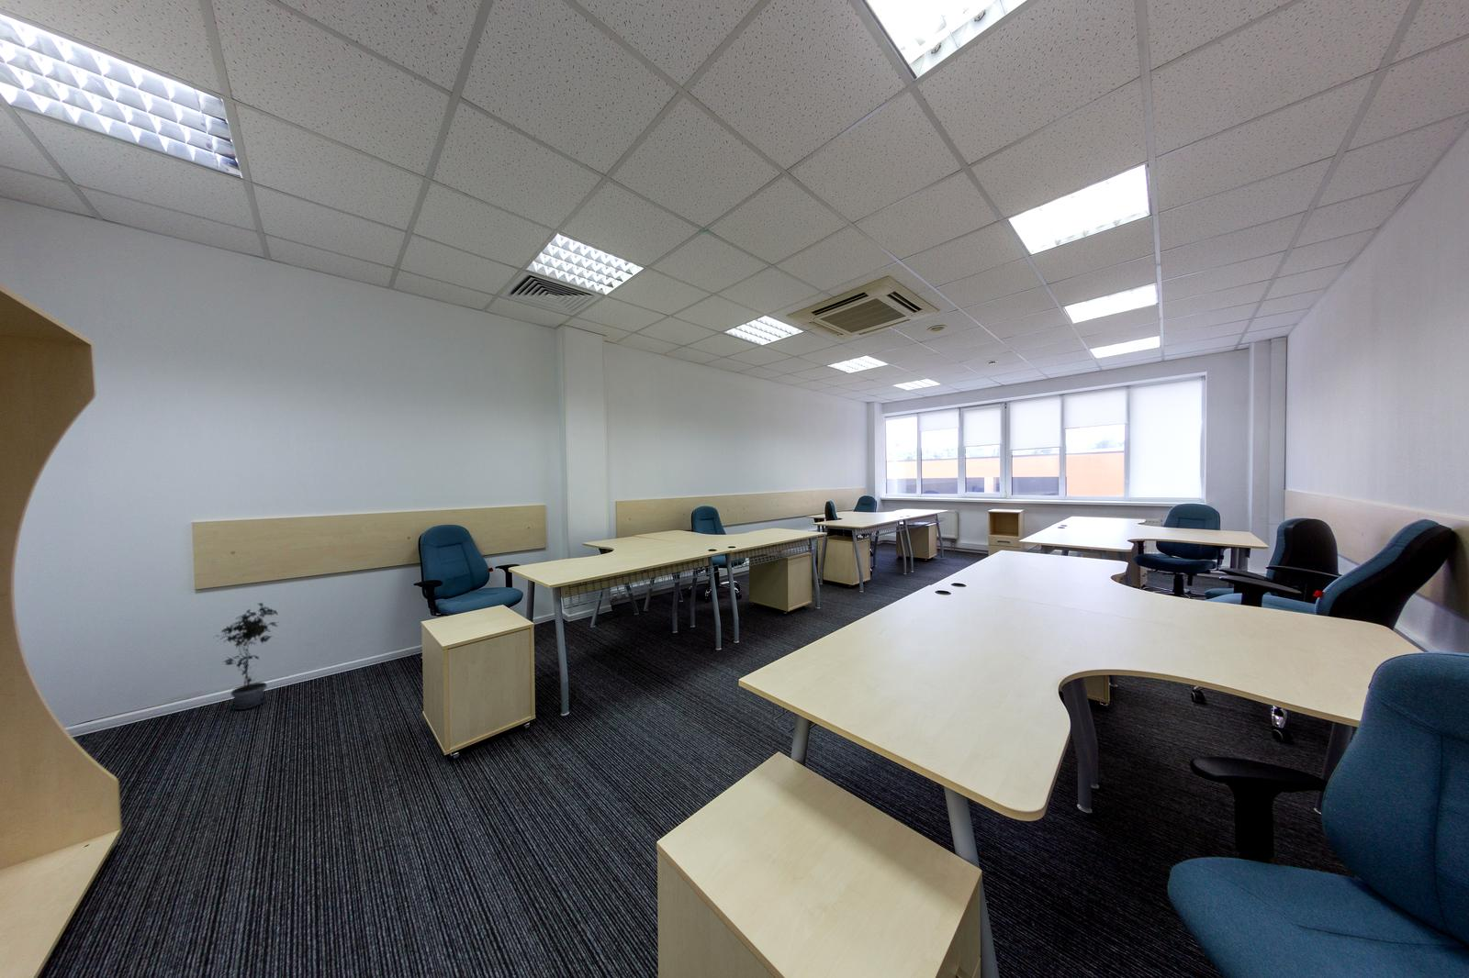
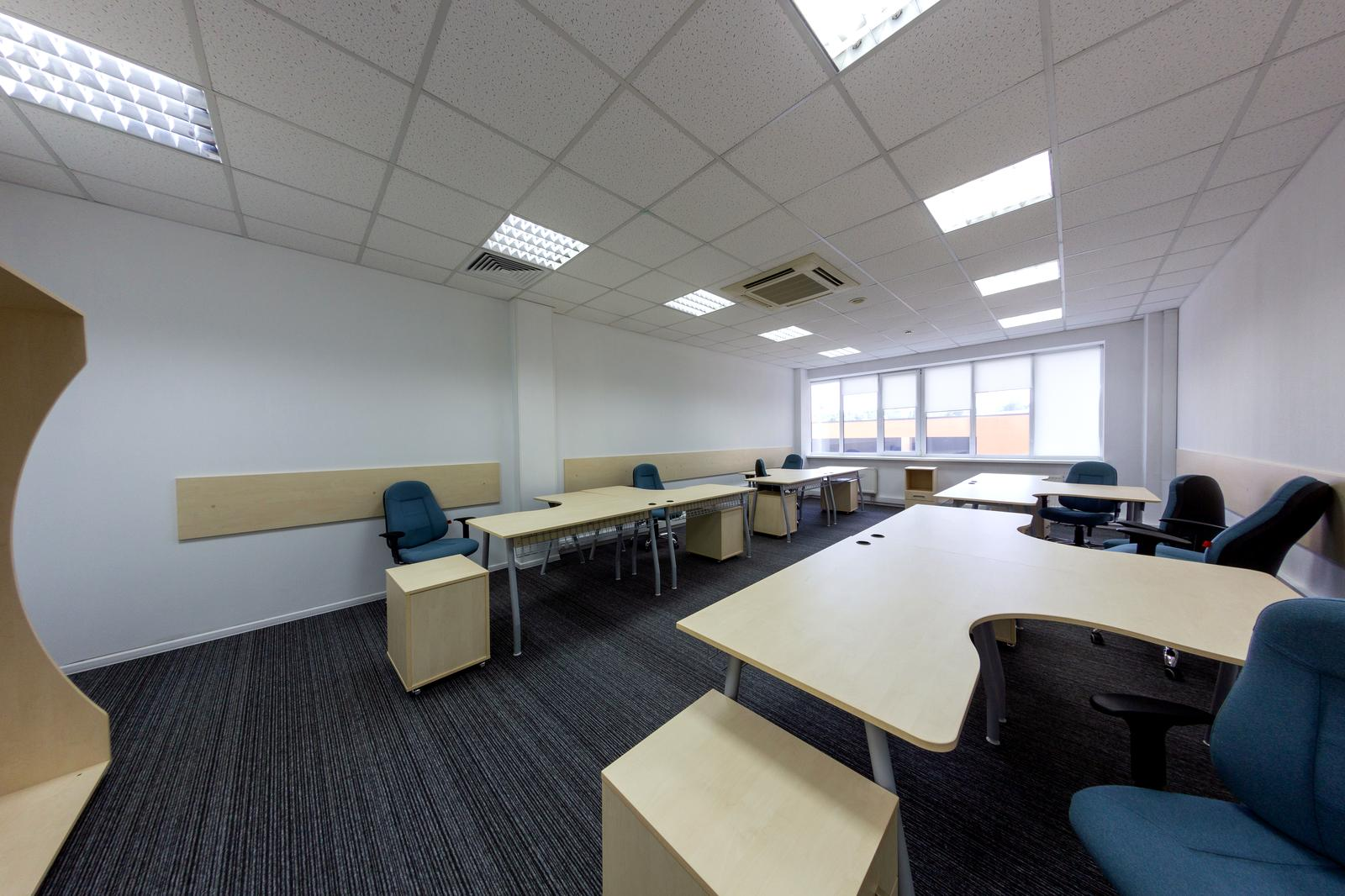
- potted plant [213,601,280,711]
